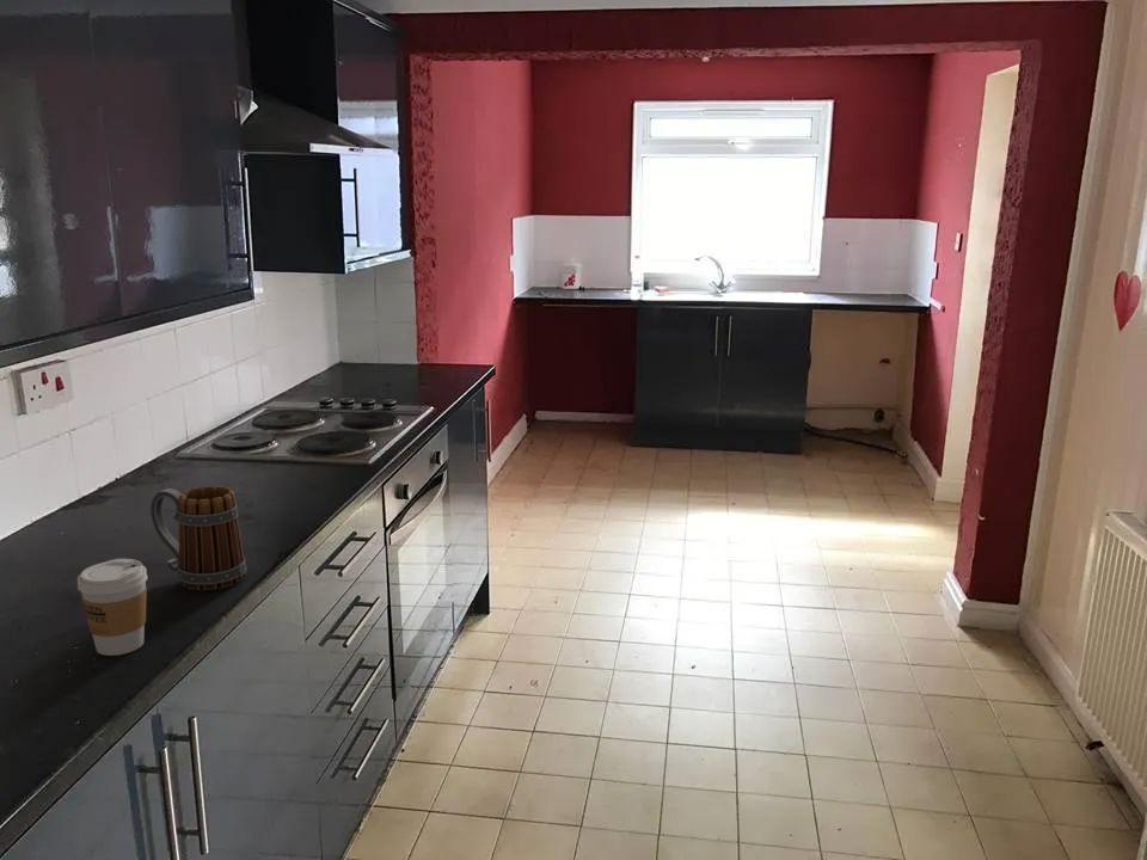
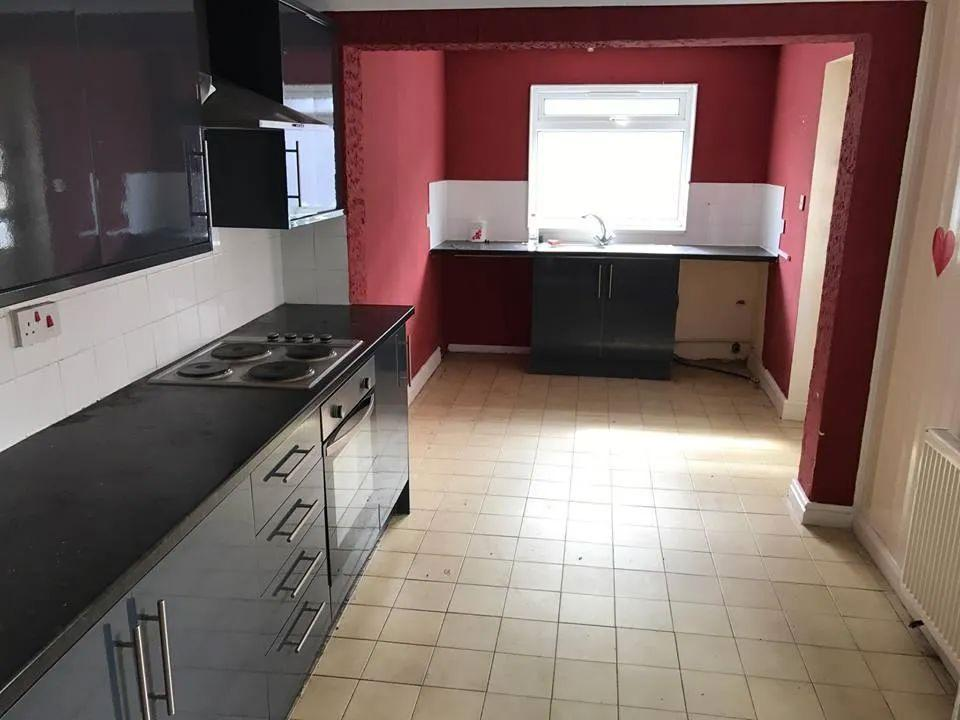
- mug [149,485,247,592]
- coffee cup [76,558,148,657]
